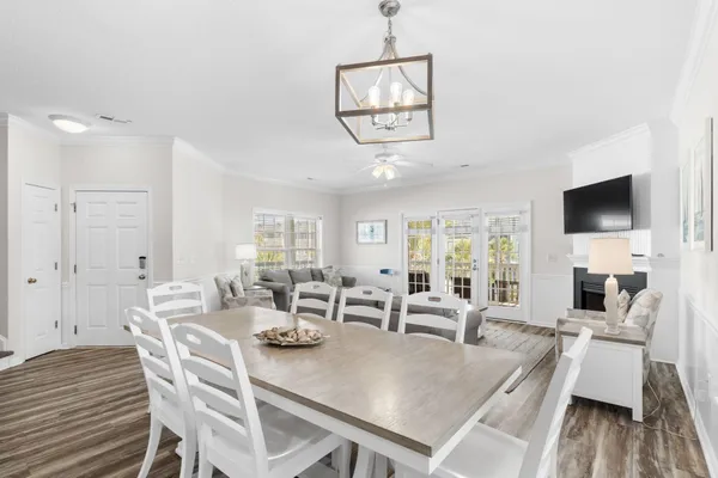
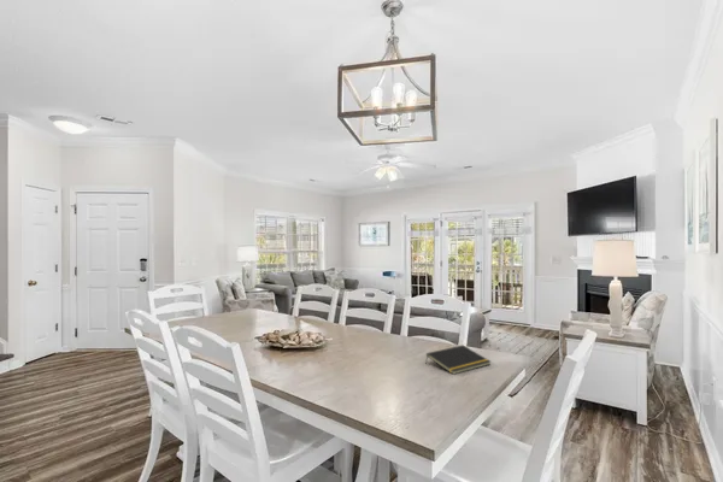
+ notepad [424,345,492,376]
